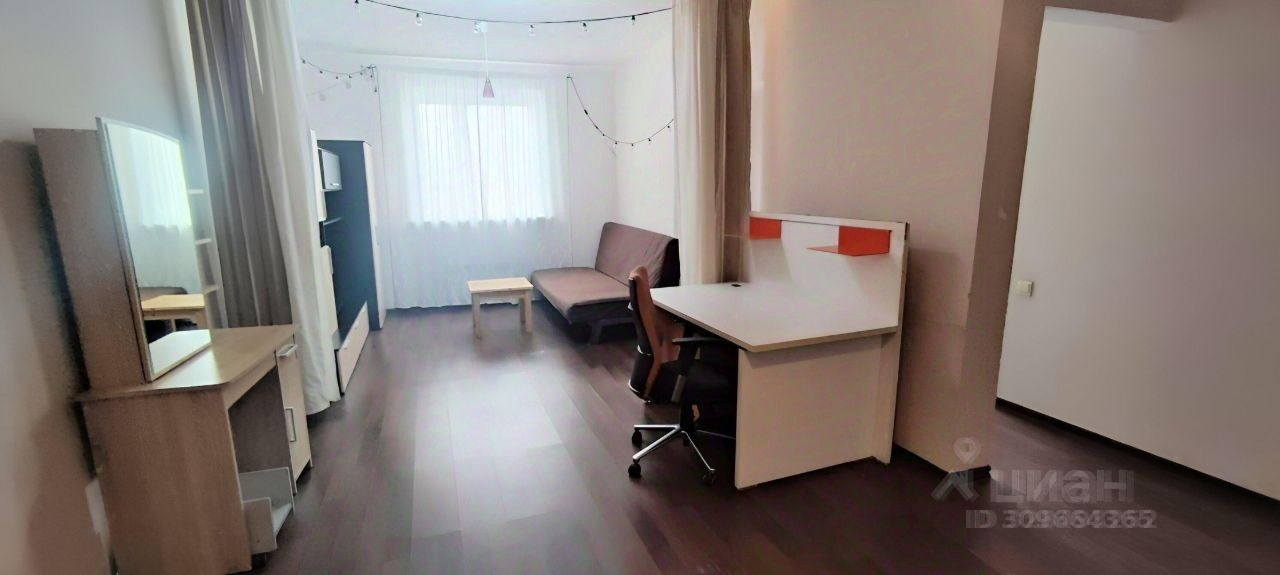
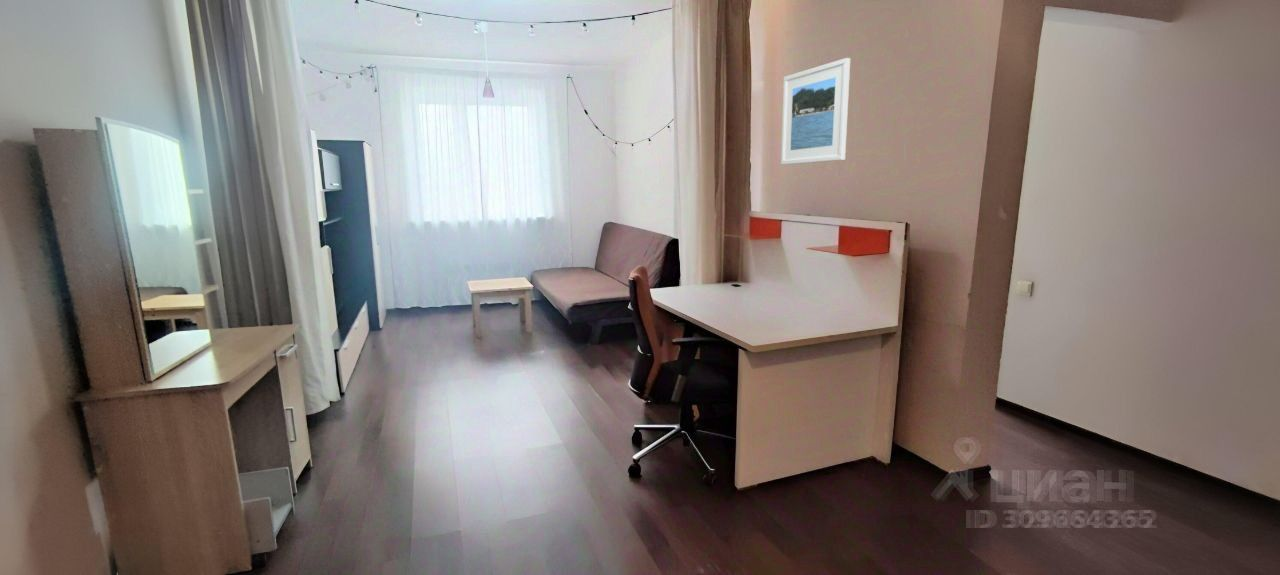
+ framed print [780,57,851,166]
